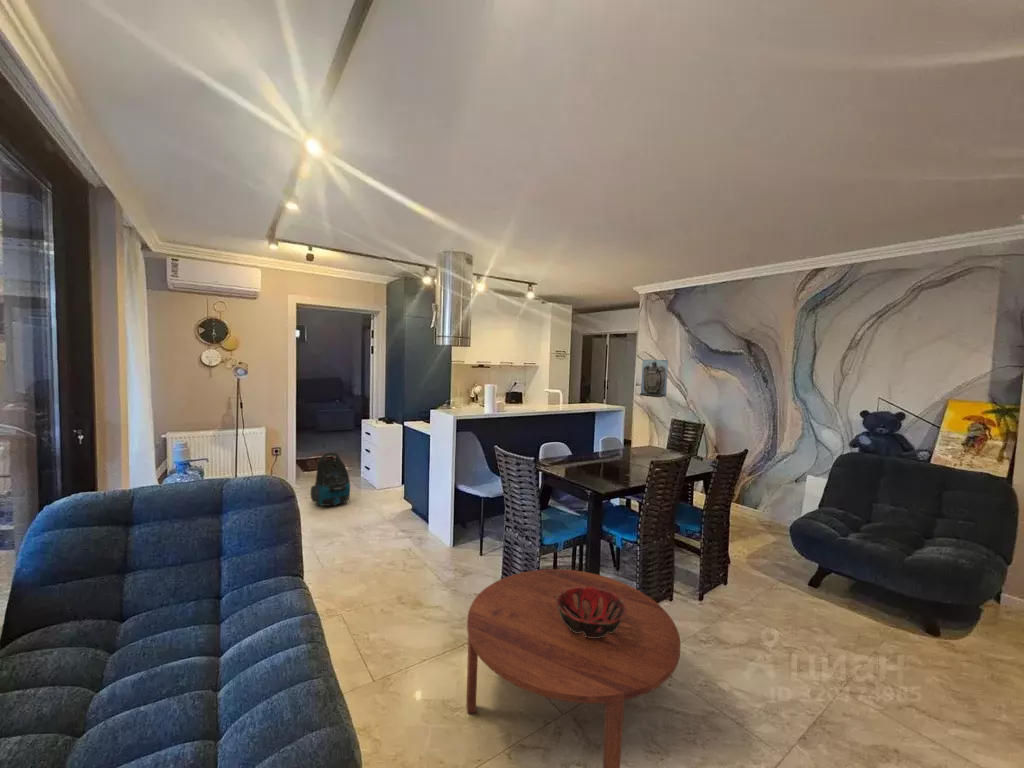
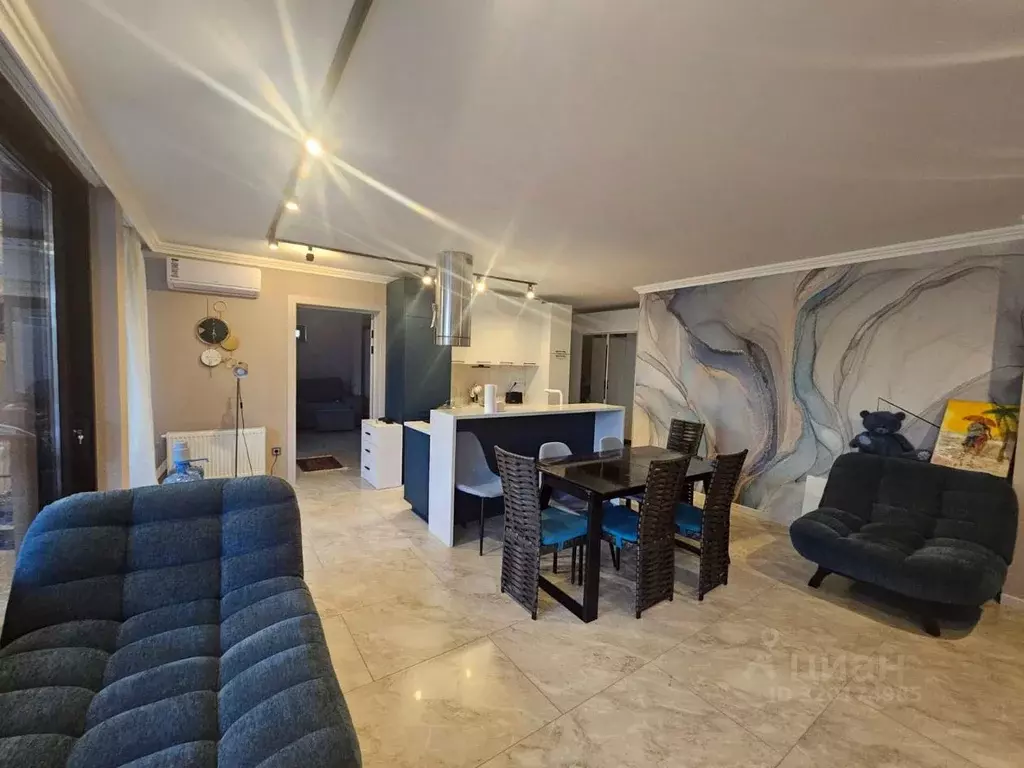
- wall sculpture [639,359,669,398]
- vacuum cleaner [310,452,351,507]
- coffee table [465,568,682,768]
- decorative bowl [556,586,627,638]
